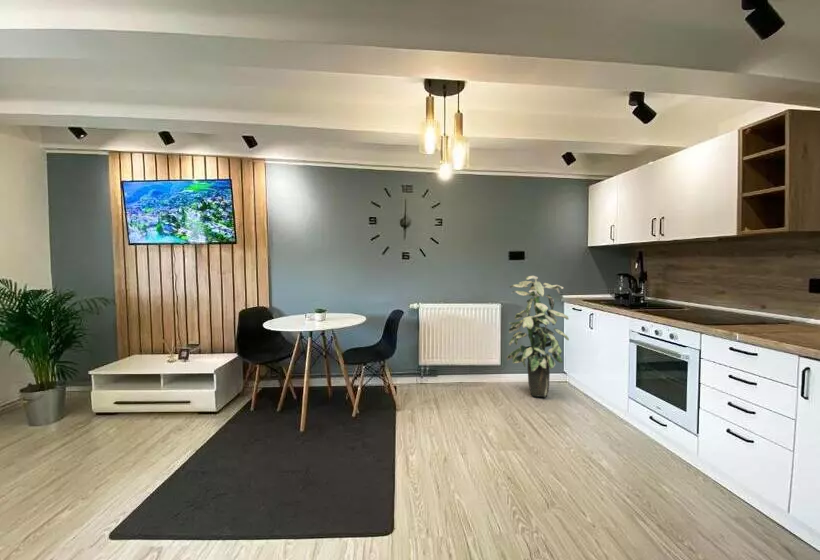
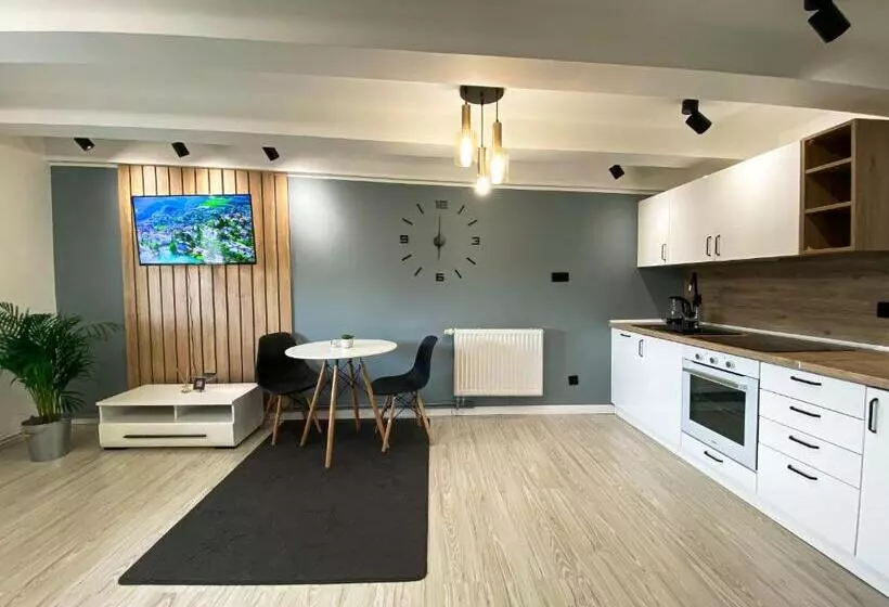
- indoor plant [506,275,570,398]
